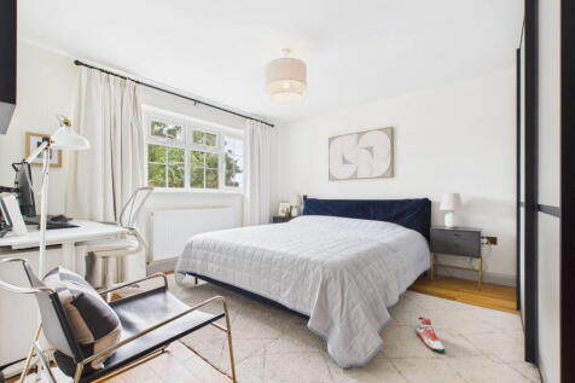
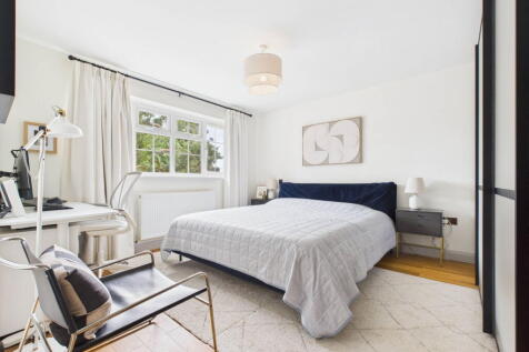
- sneaker [416,317,446,353]
